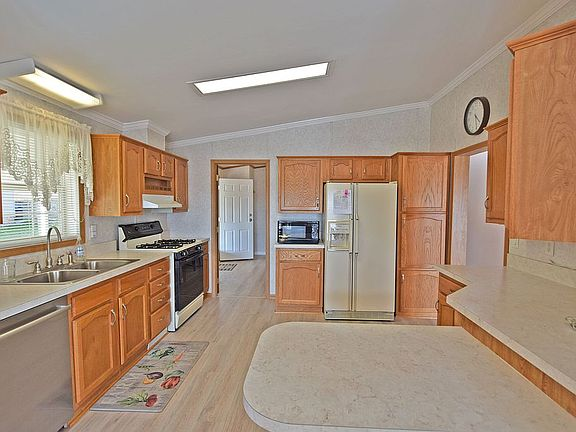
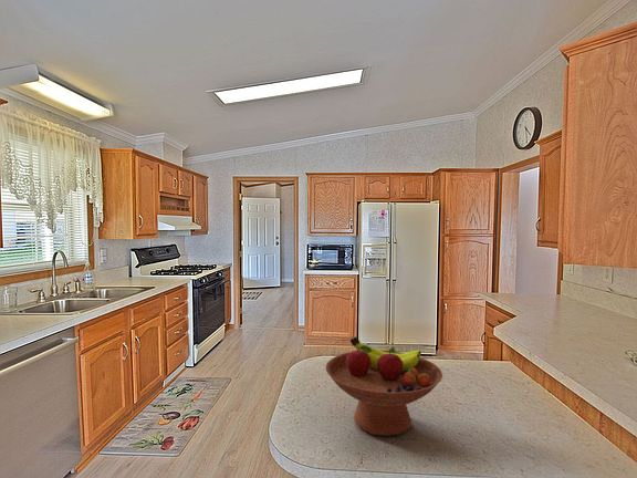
+ fruit bowl [325,336,443,437]
